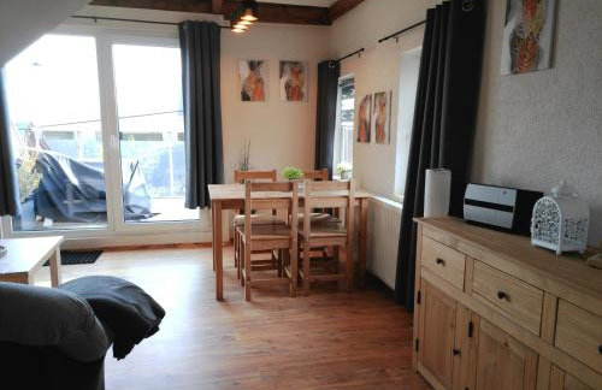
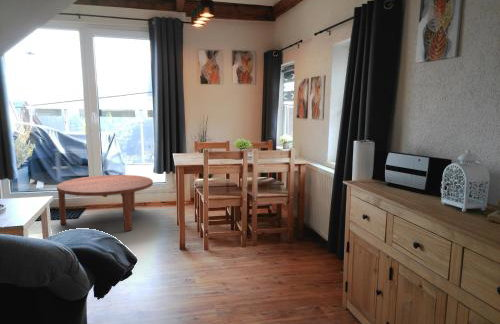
+ coffee table [56,174,154,232]
